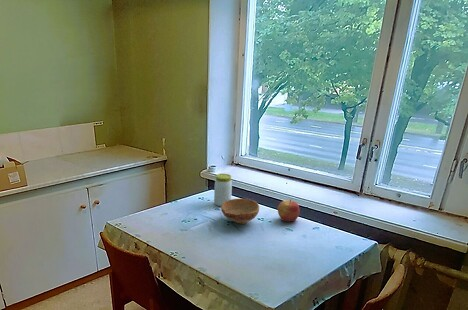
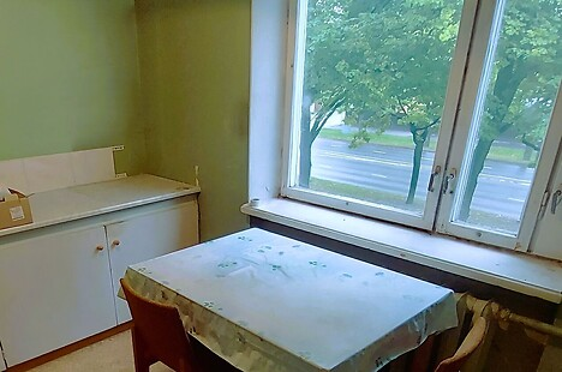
- jar [213,173,233,207]
- bowl [220,198,260,225]
- apple [277,199,301,222]
